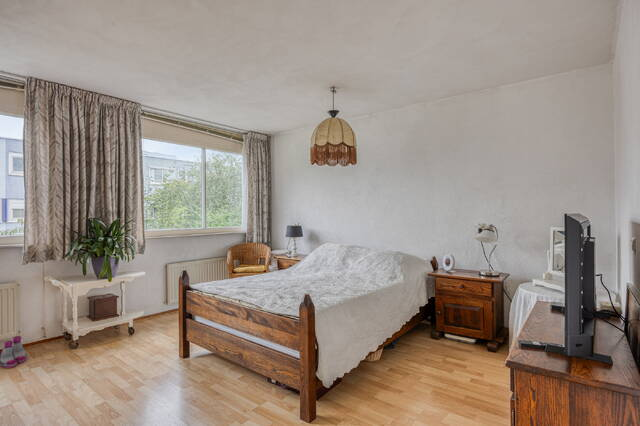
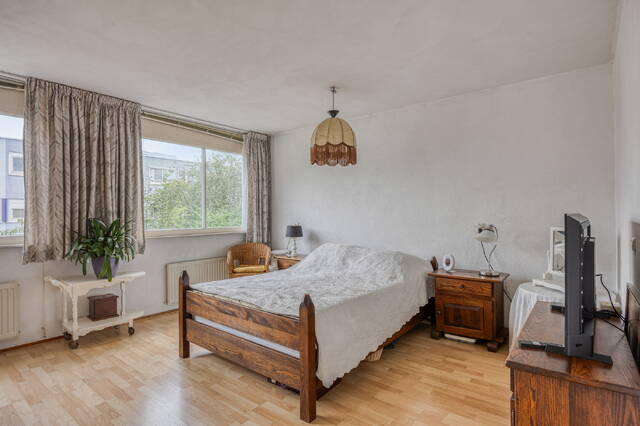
- boots [0,335,28,369]
